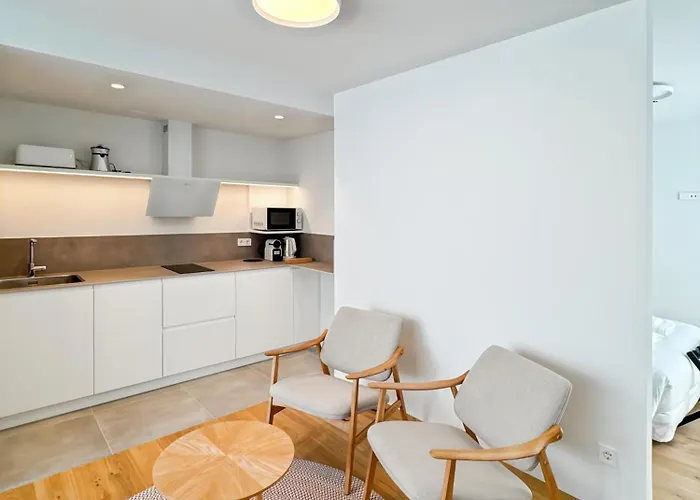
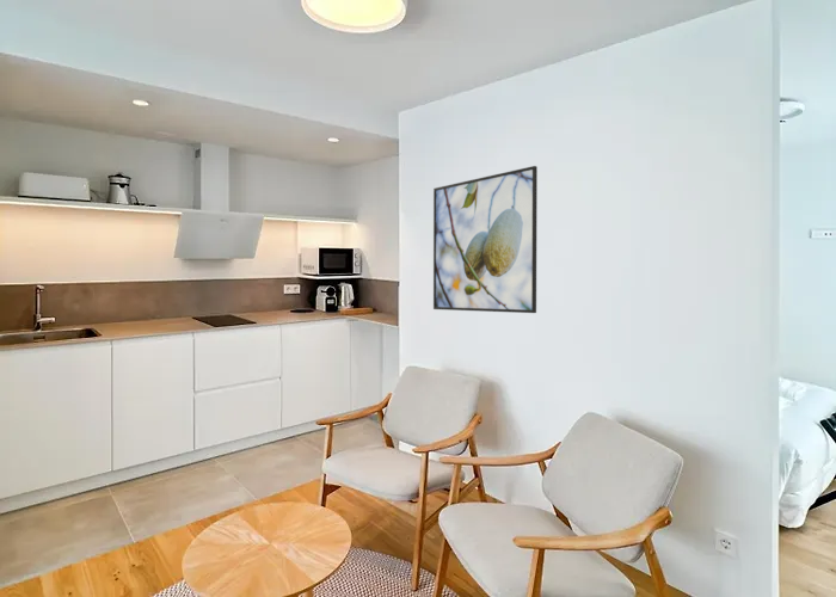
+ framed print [432,165,539,314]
